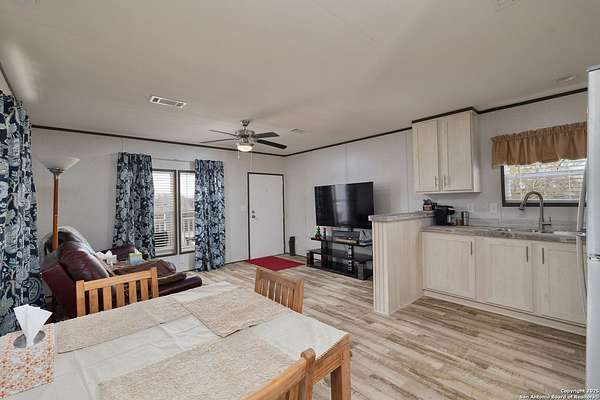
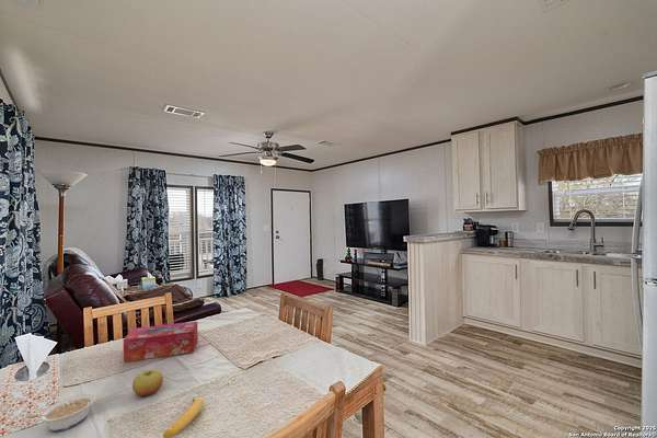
+ legume [26,393,96,433]
+ apple [131,368,164,397]
+ tissue box [123,320,199,364]
+ banana [162,396,204,438]
